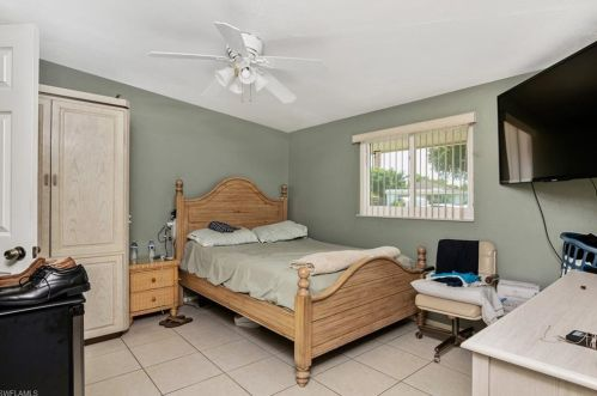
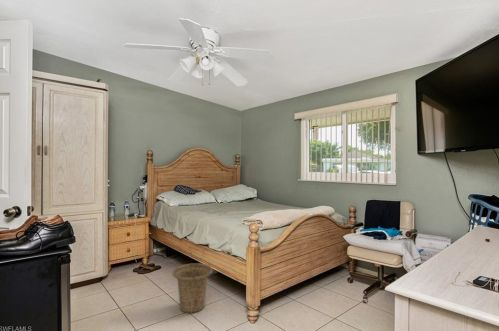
+ basket [171,262,213,314]
